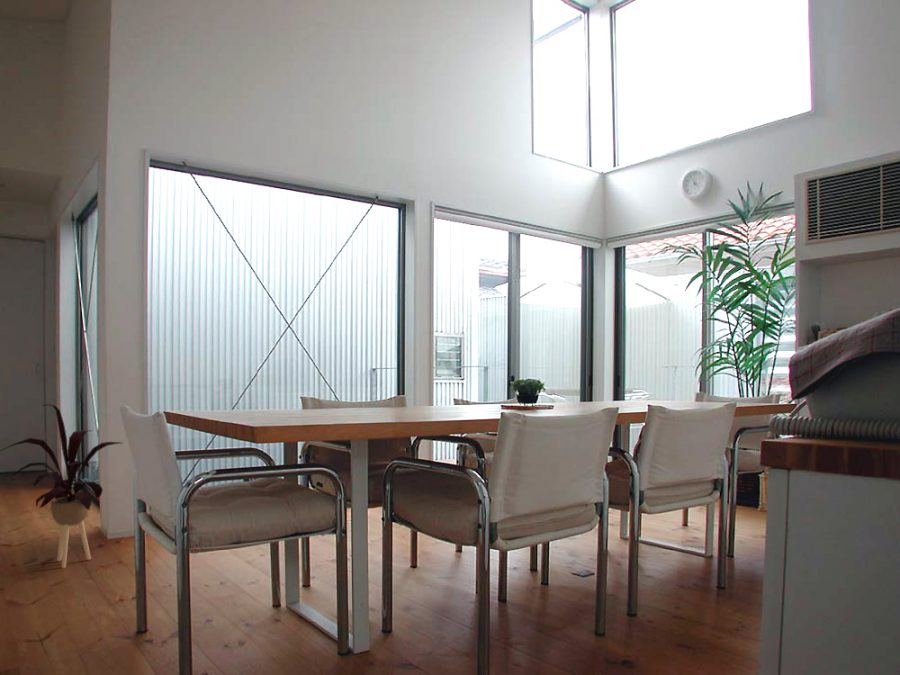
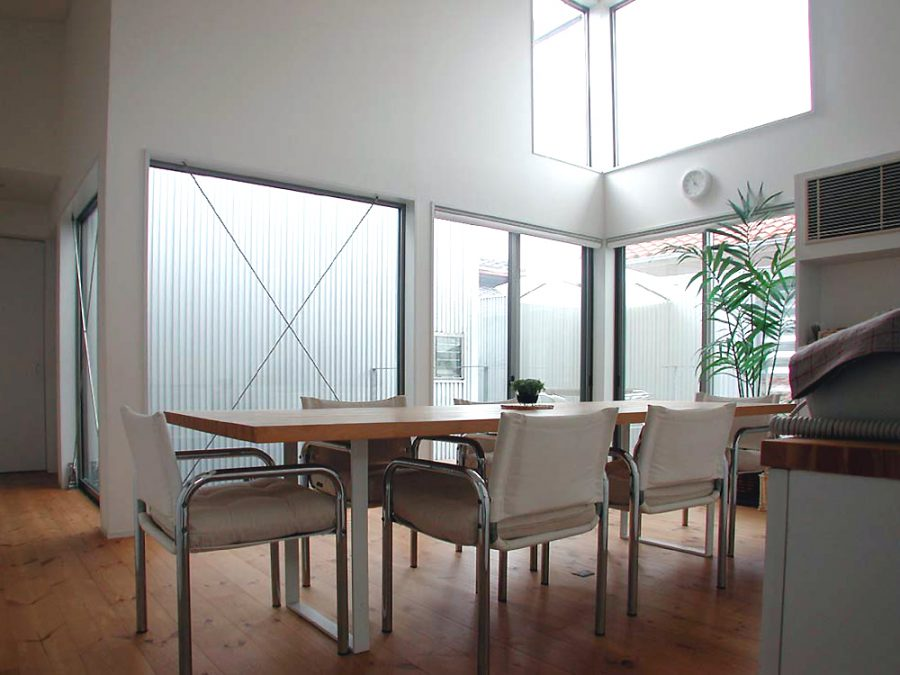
- house plant [0,403,122,569]
